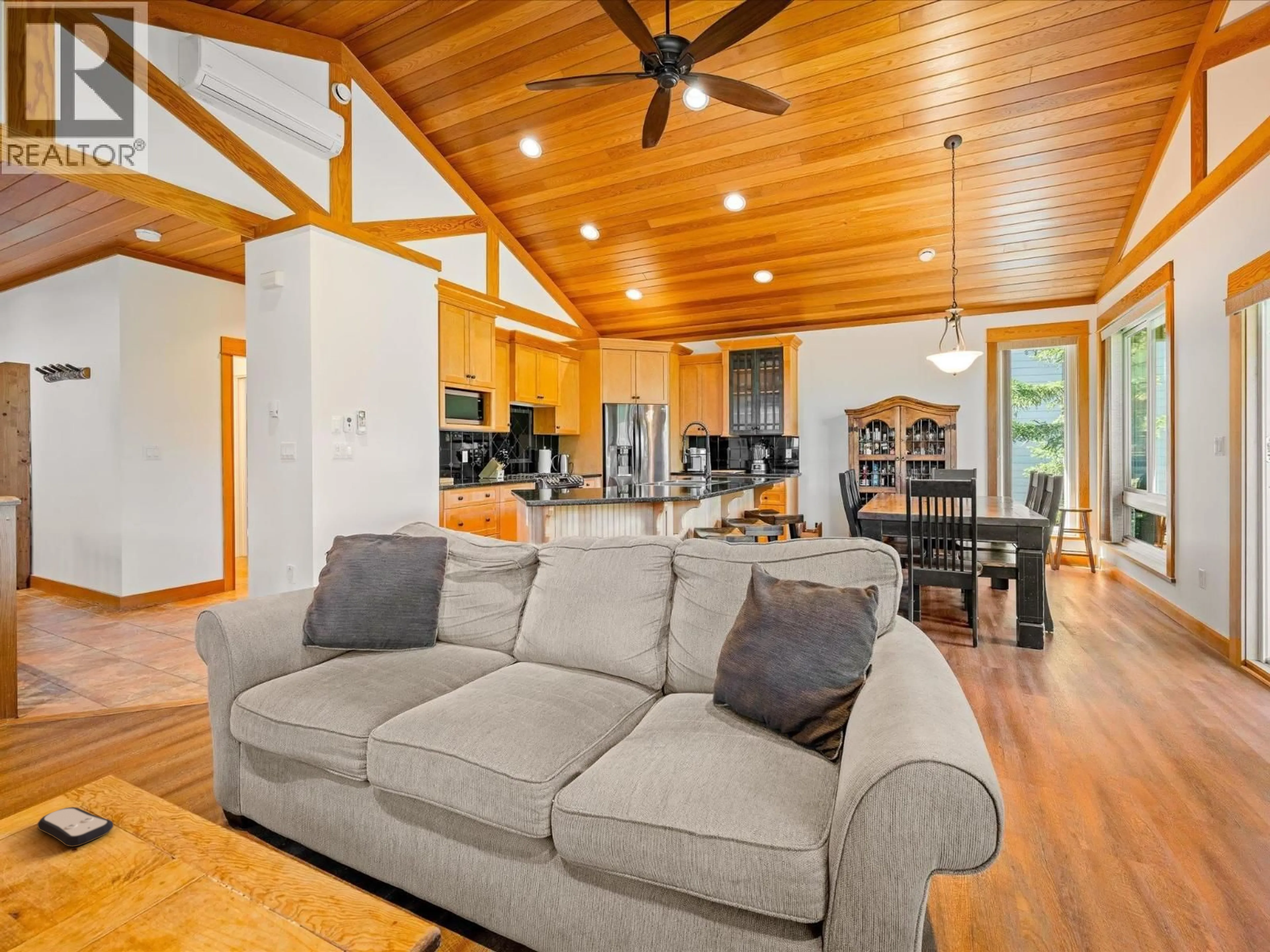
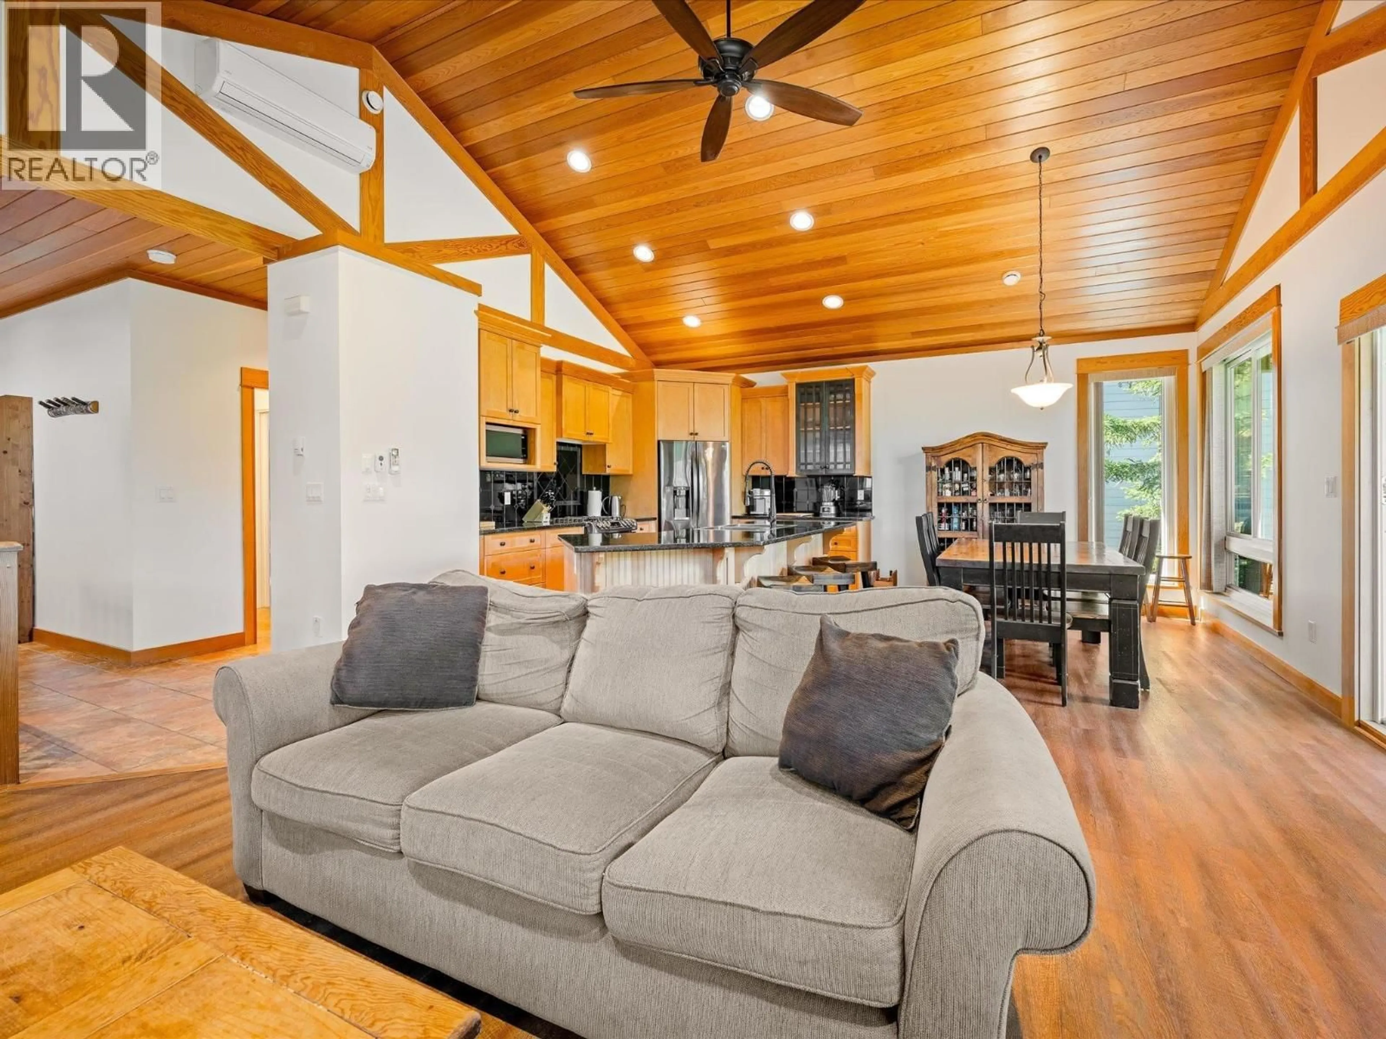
- remote control [37,807,114,847]
